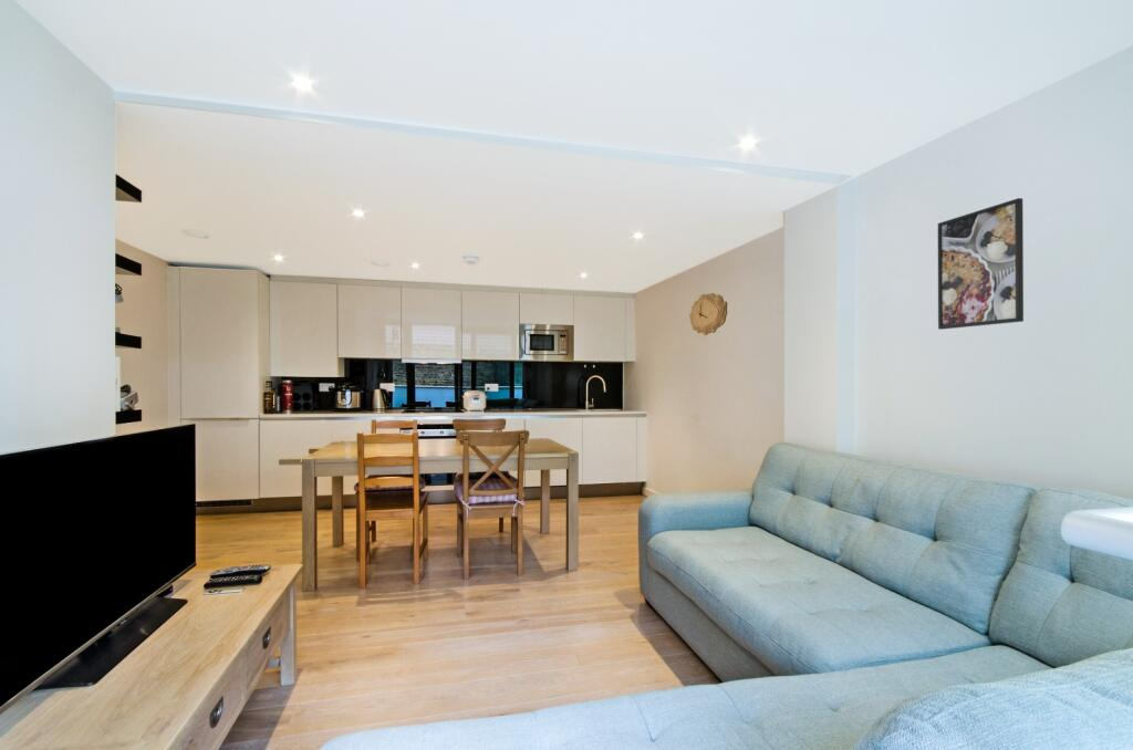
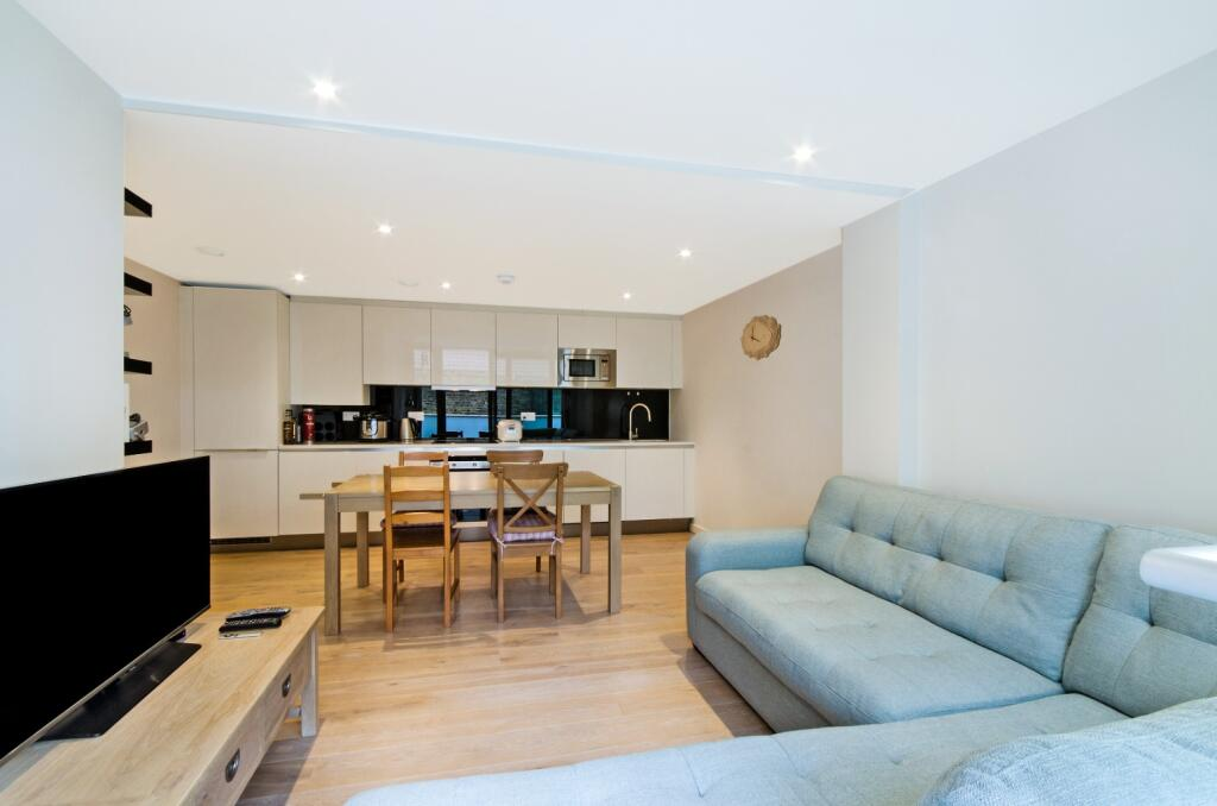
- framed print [937,197,1025,331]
